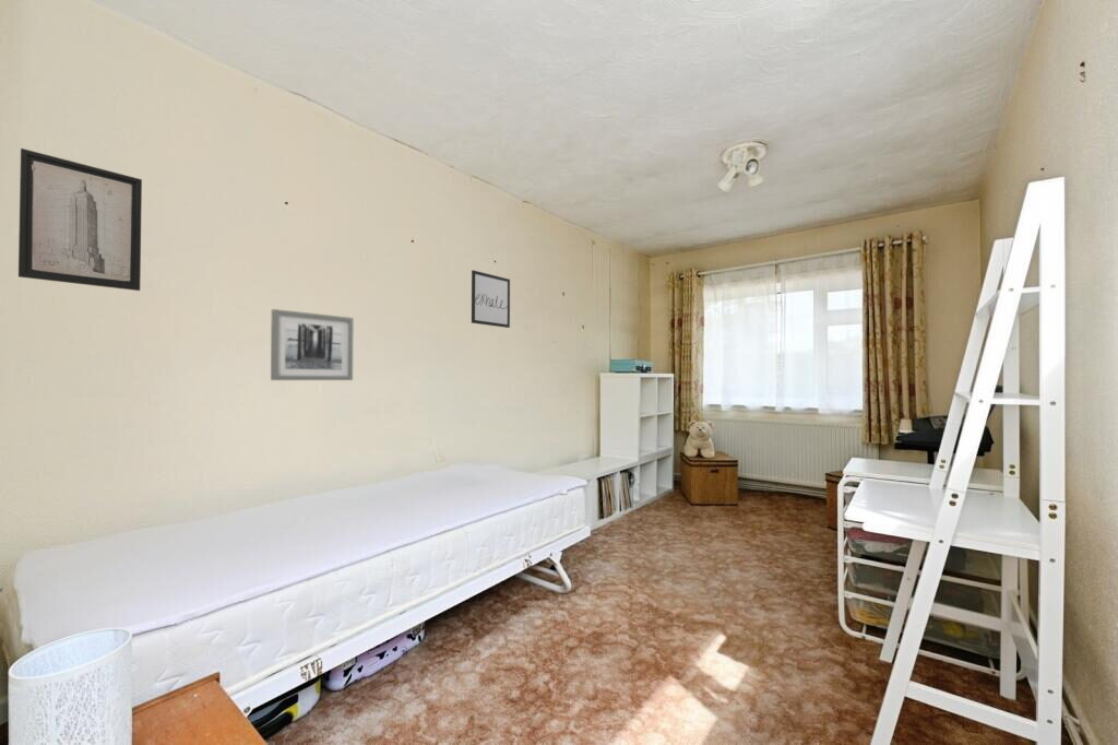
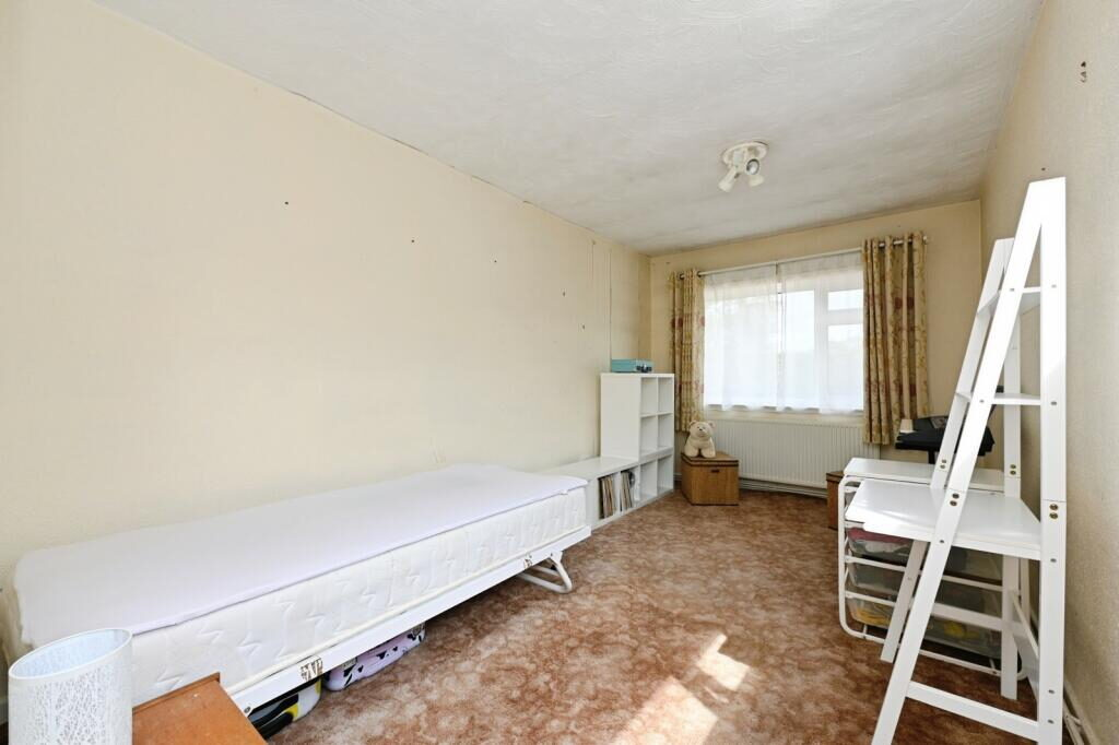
- wall art [270,308,355,381]
- wall art [471,269,511,329]
- wall art [17,147,143,292]
